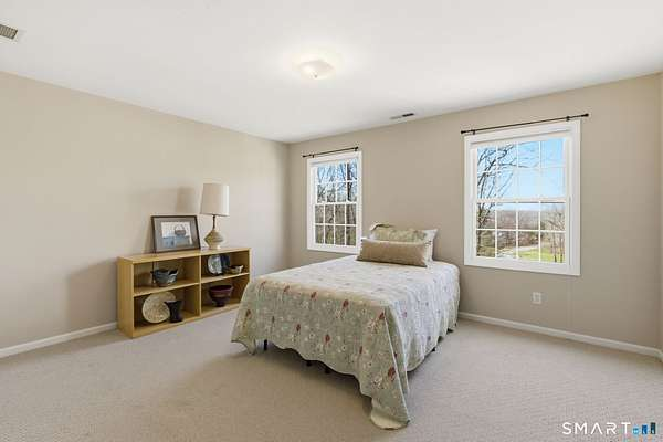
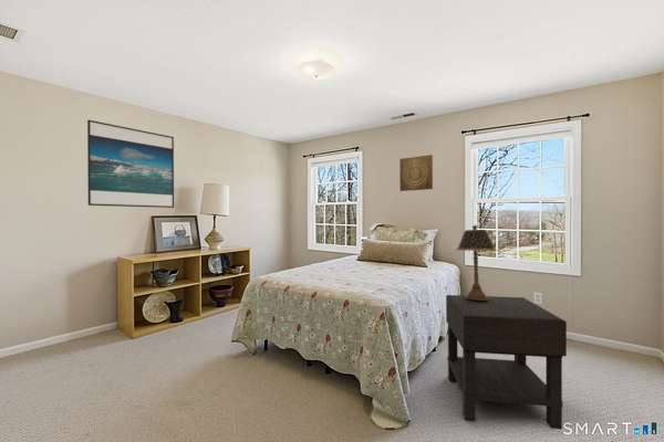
+ nightstand [445,294,568,430]
+ table lamp [455,224,498,301]
+ wall art [398,154,434,192]
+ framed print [86,119,175,209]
